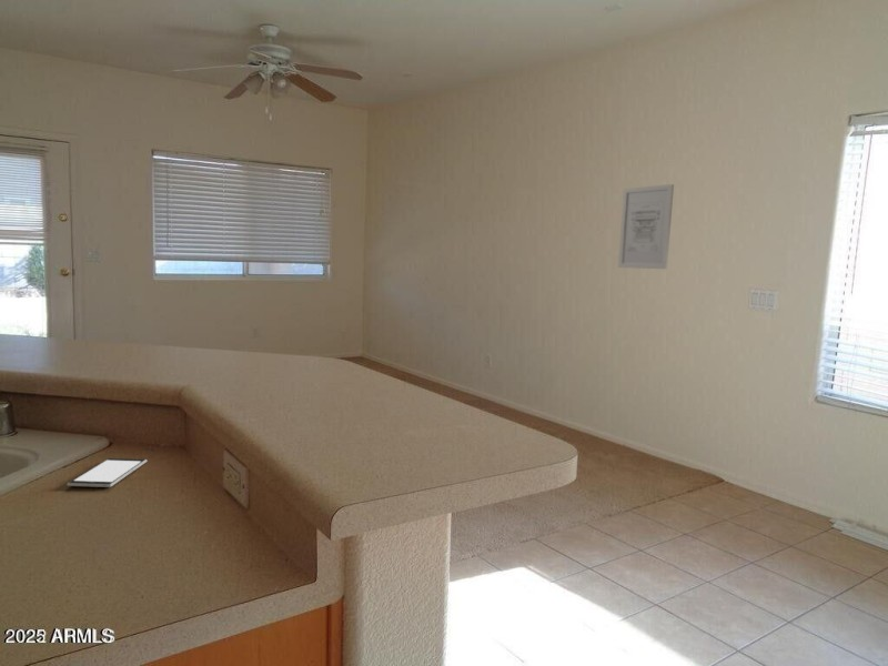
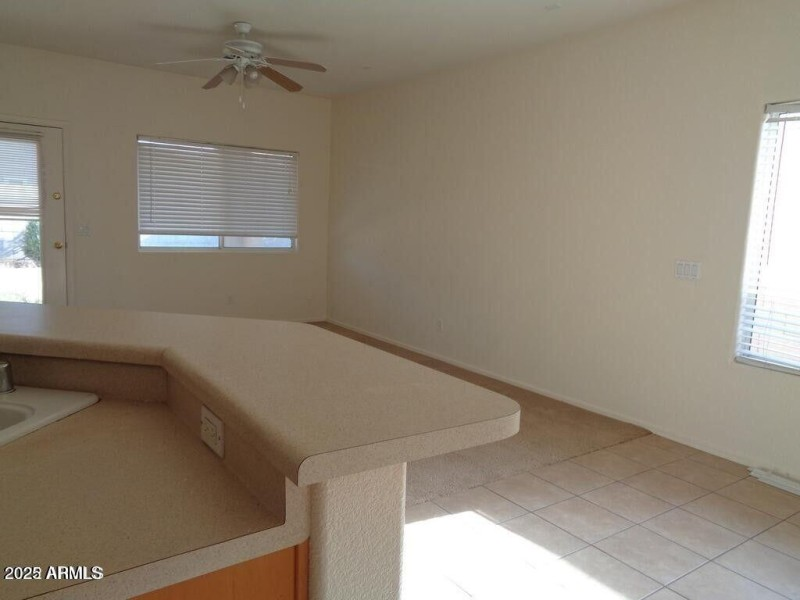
- wall art [617,183,675,270]
- smartphone [65,457,148,488]
